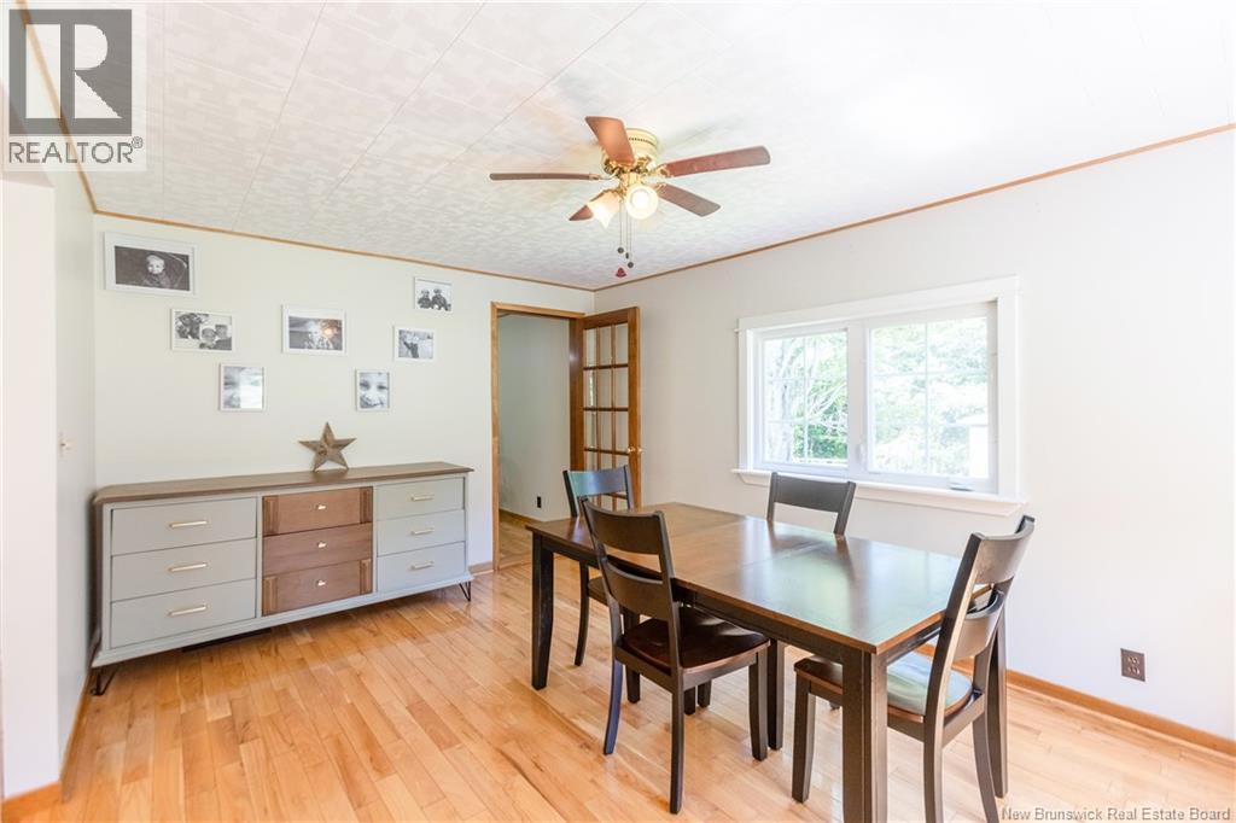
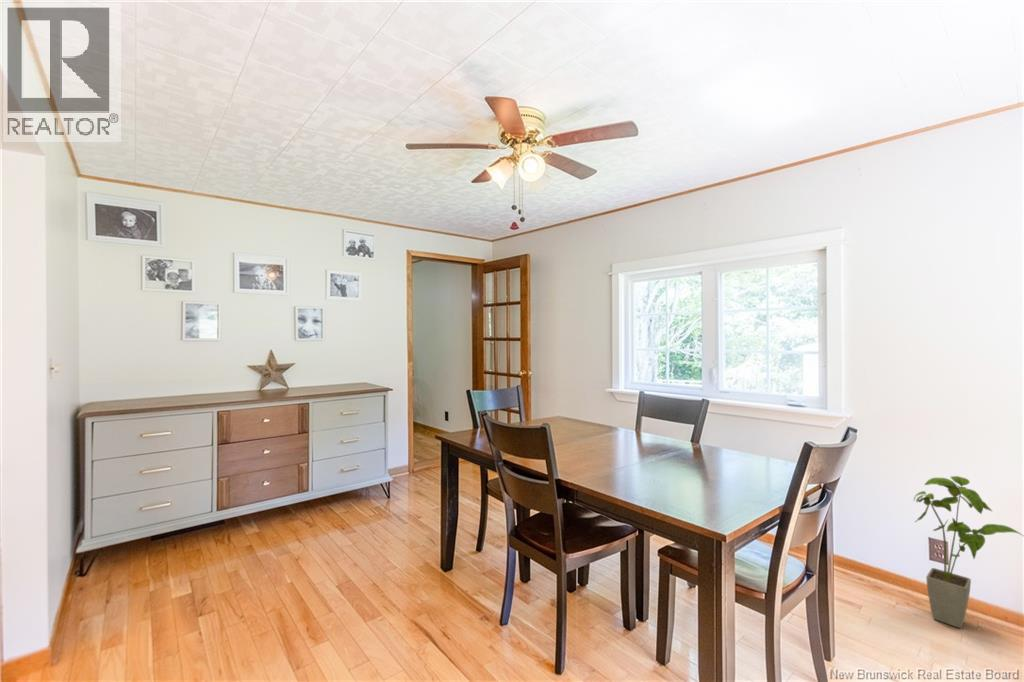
+ house plant [913,475,1024,629]
